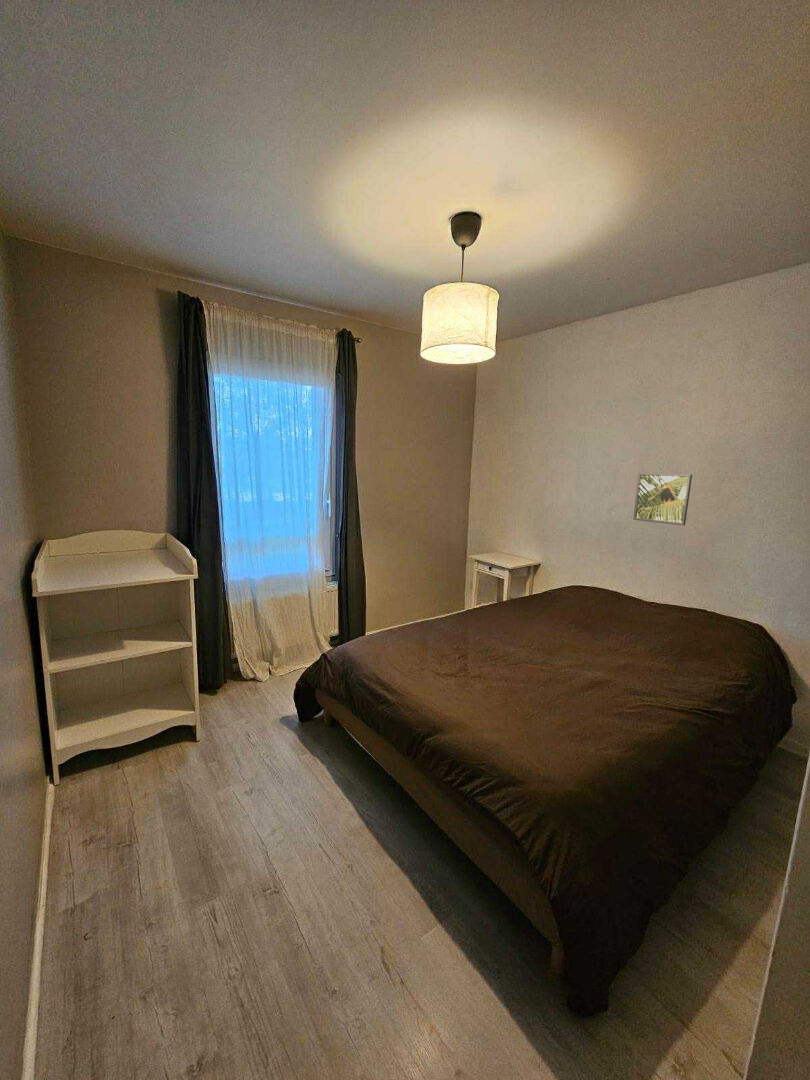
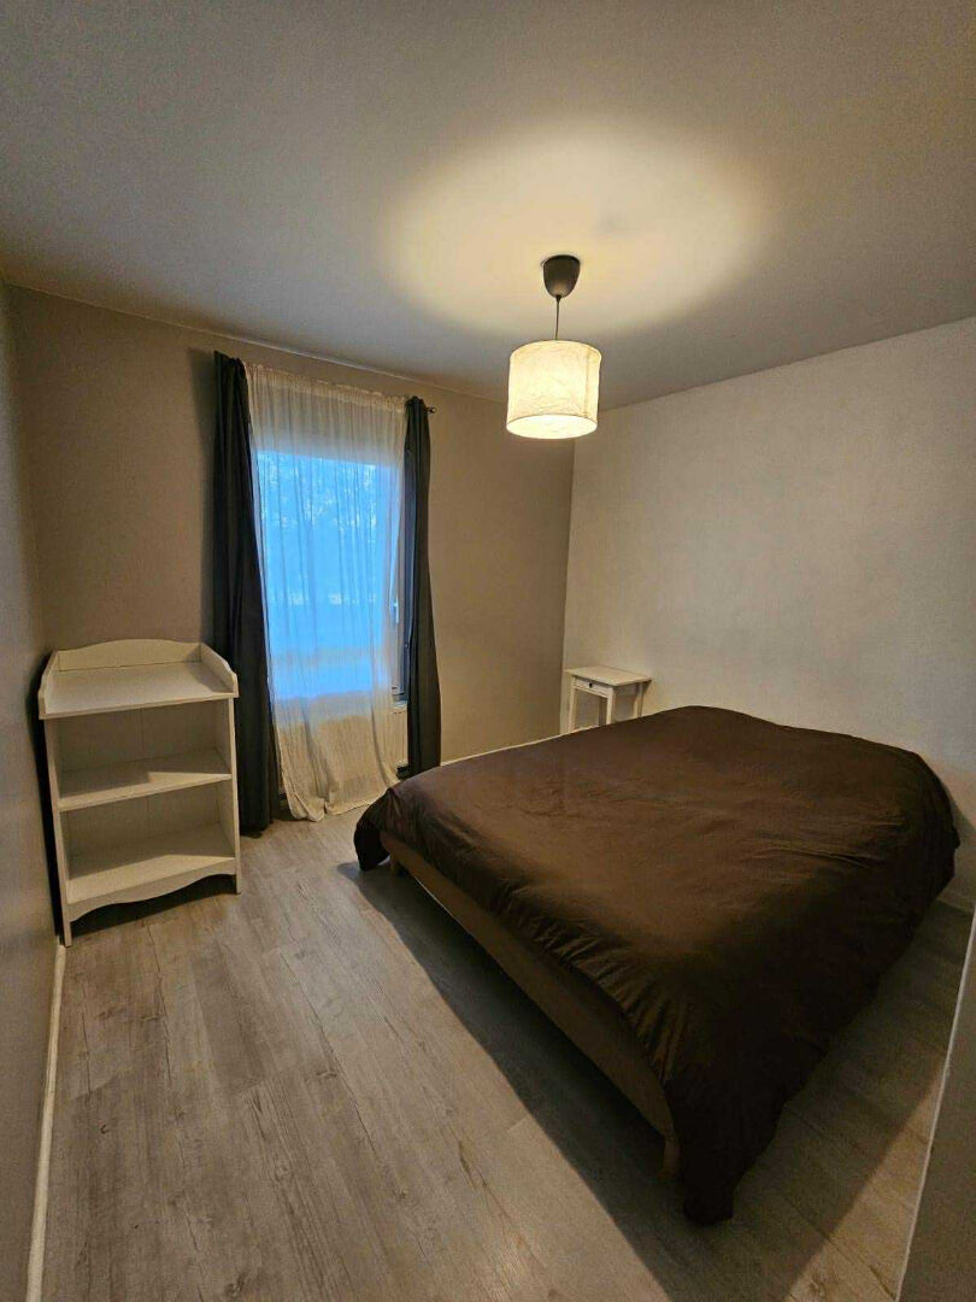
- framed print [632,472,693,526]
